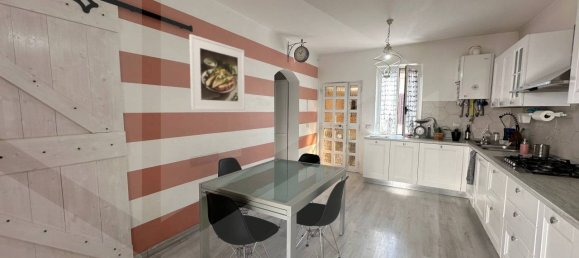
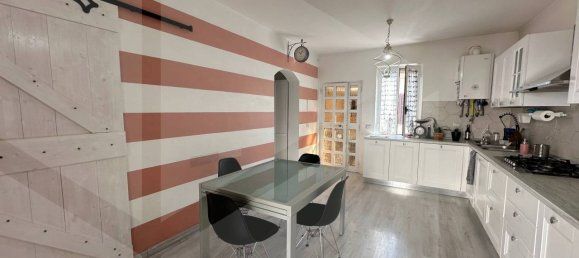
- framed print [188,33,246,111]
